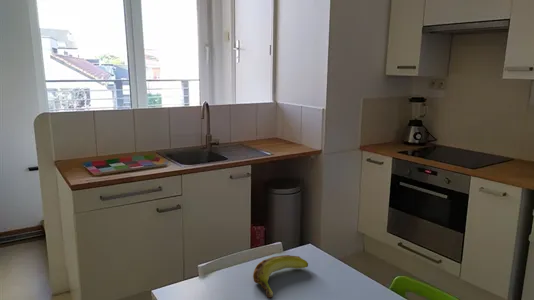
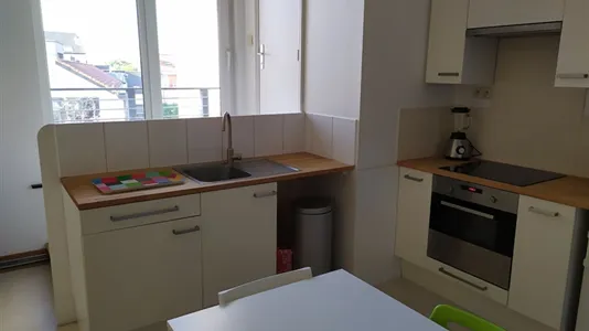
- banana [252,254,309,299]
